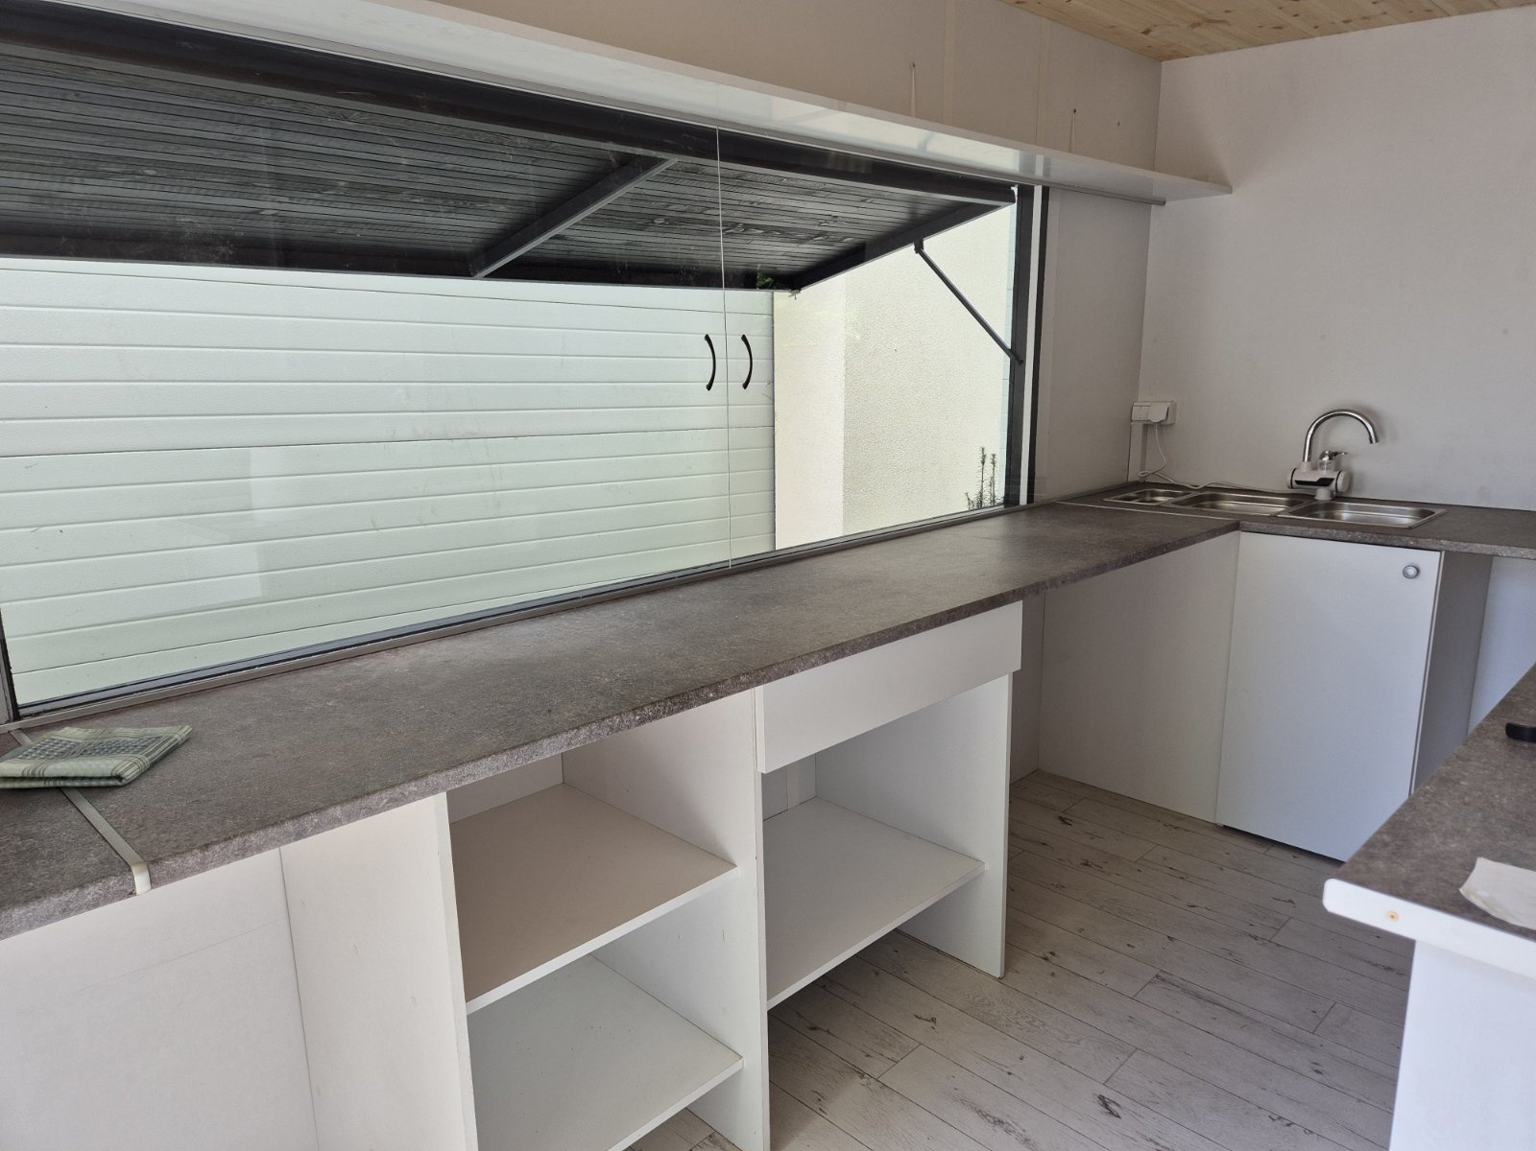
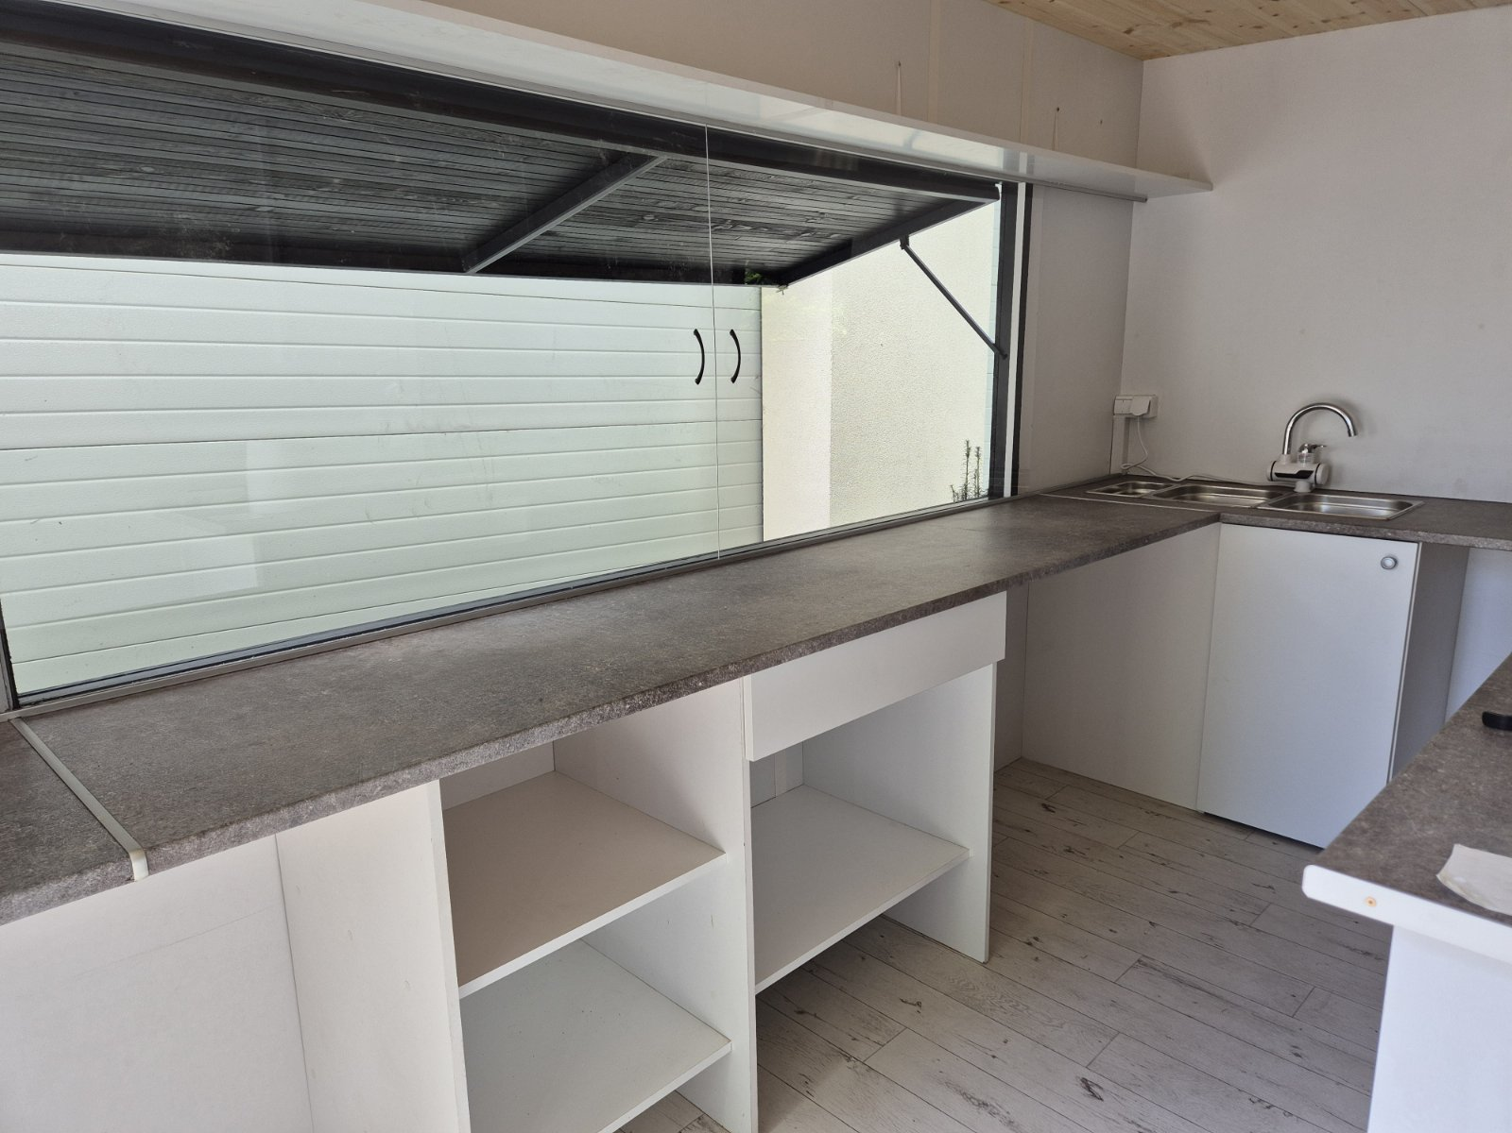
- dish towel [0,724,194,789]
